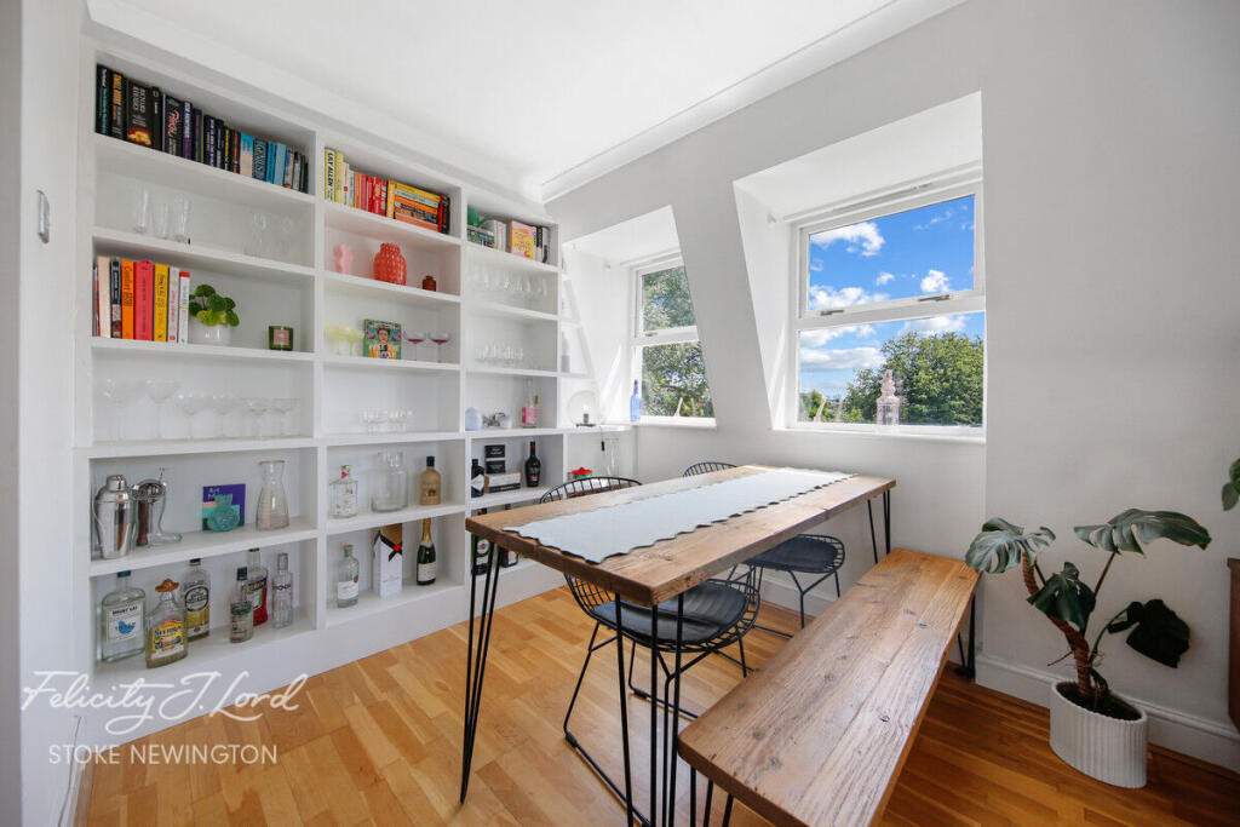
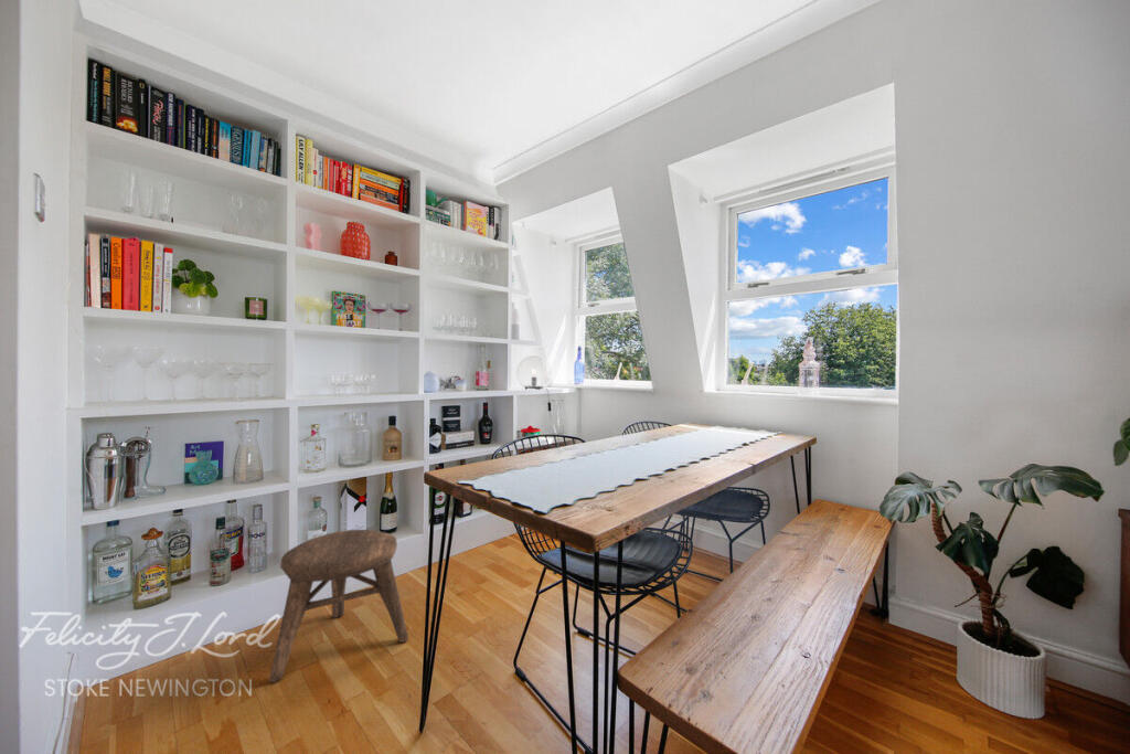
+ stool [268,529,409,683]
